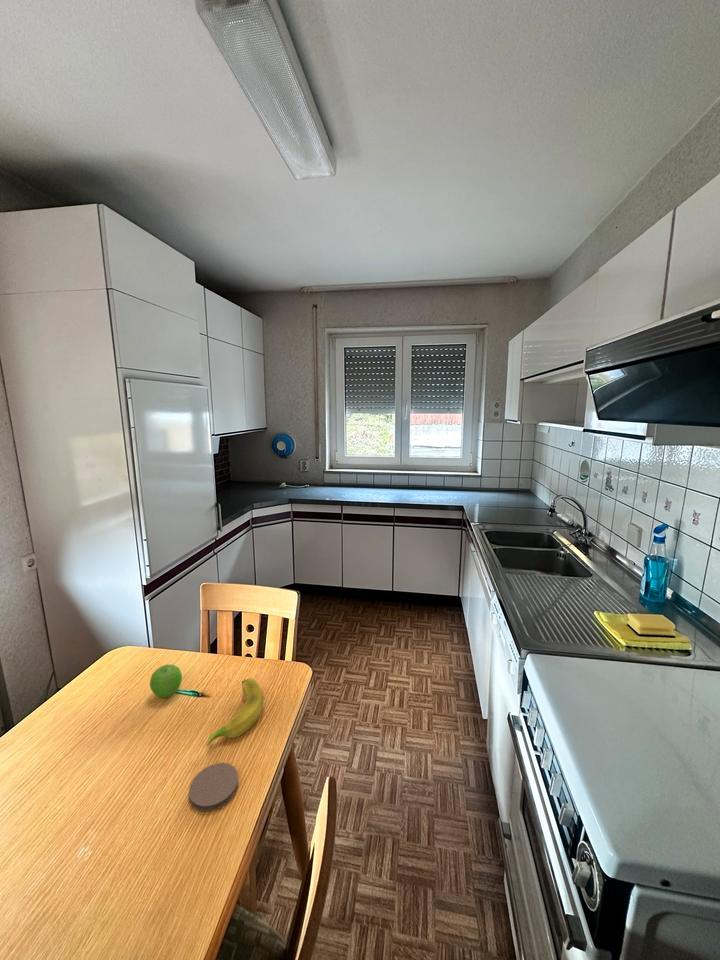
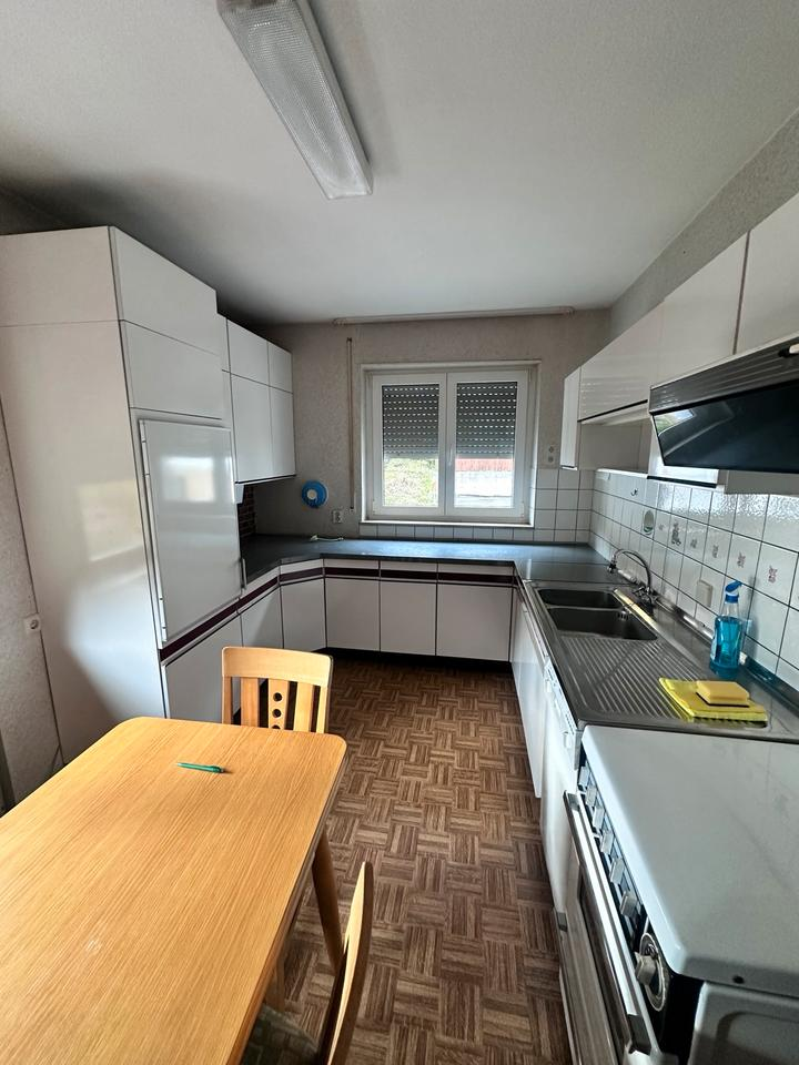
- fruit [149,664,183,699]
- banana [206,677,265,747]
- coaster [188,762,240,813]
